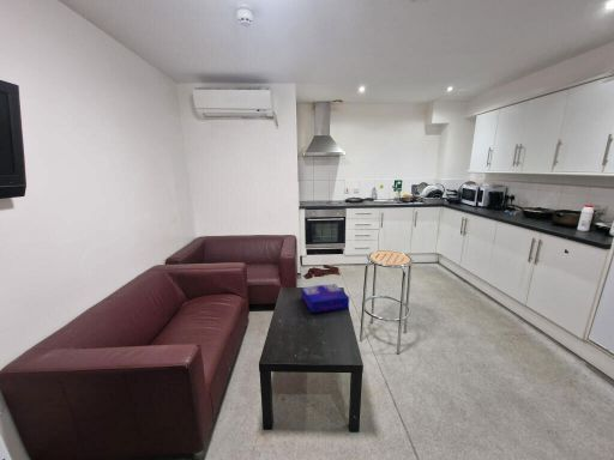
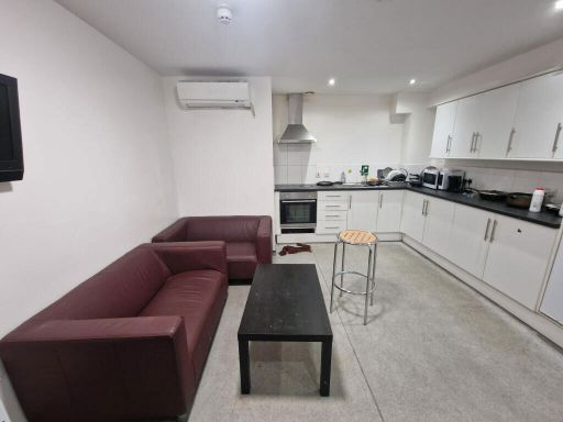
- board game [301,283,350,314]
